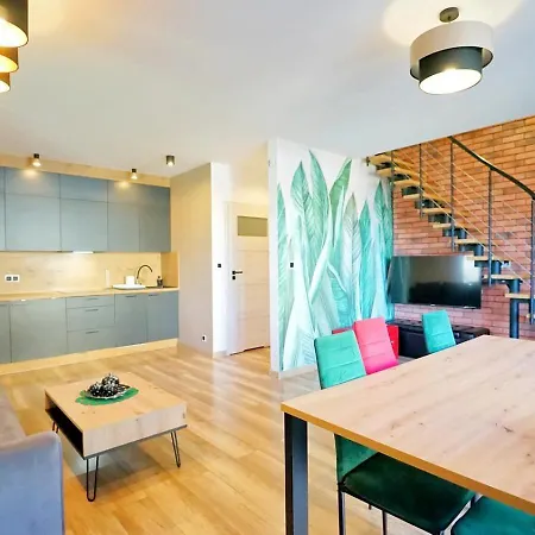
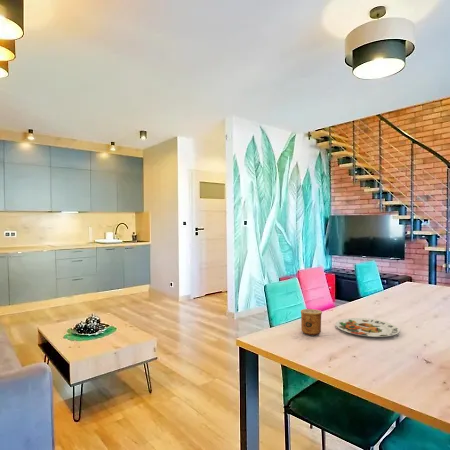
+ plate [335,317,401,338]
+ cup [300,308,323,336]
